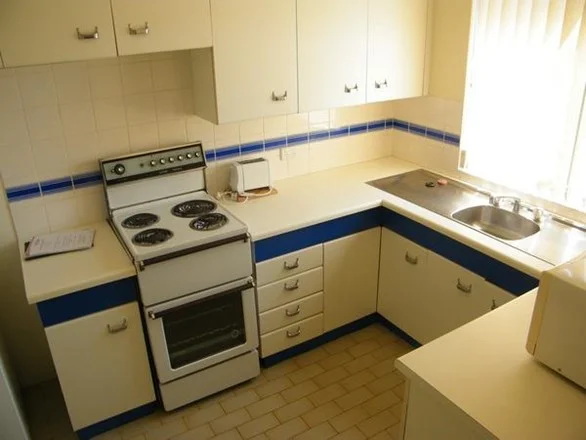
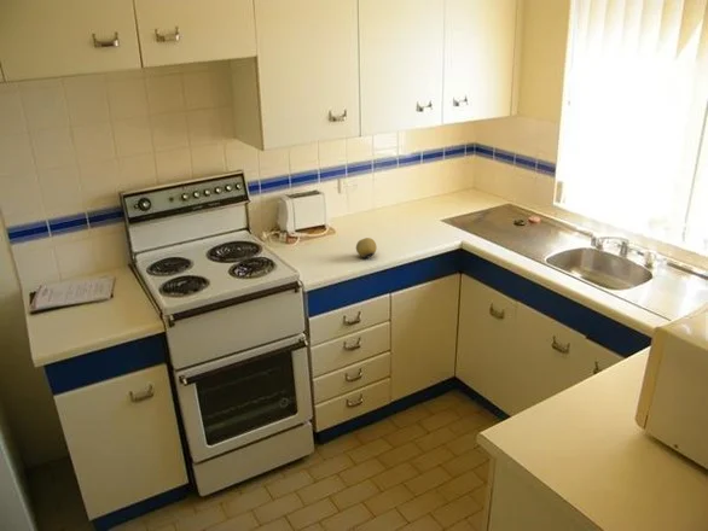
+ fruit [355,237,378,259]
